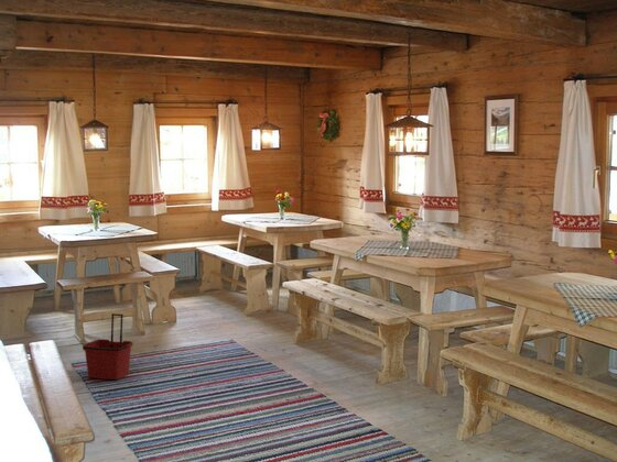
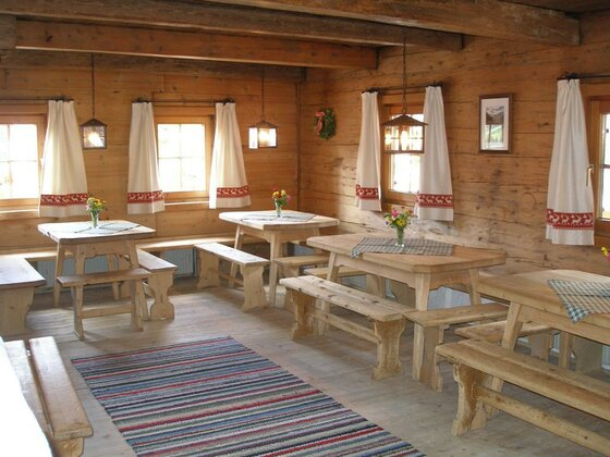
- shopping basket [82,312,134,381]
